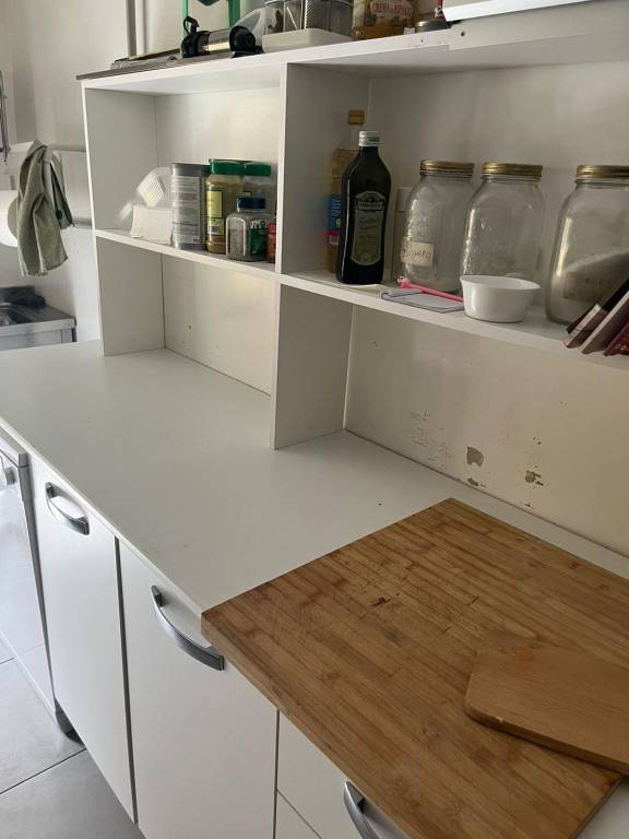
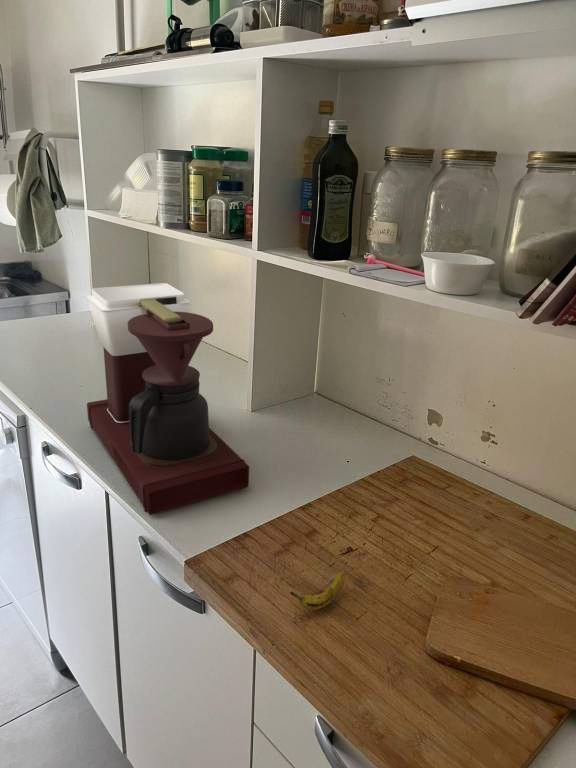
+ banana [289,568,347,611]
+ coffee maker [86,282,250,516]
